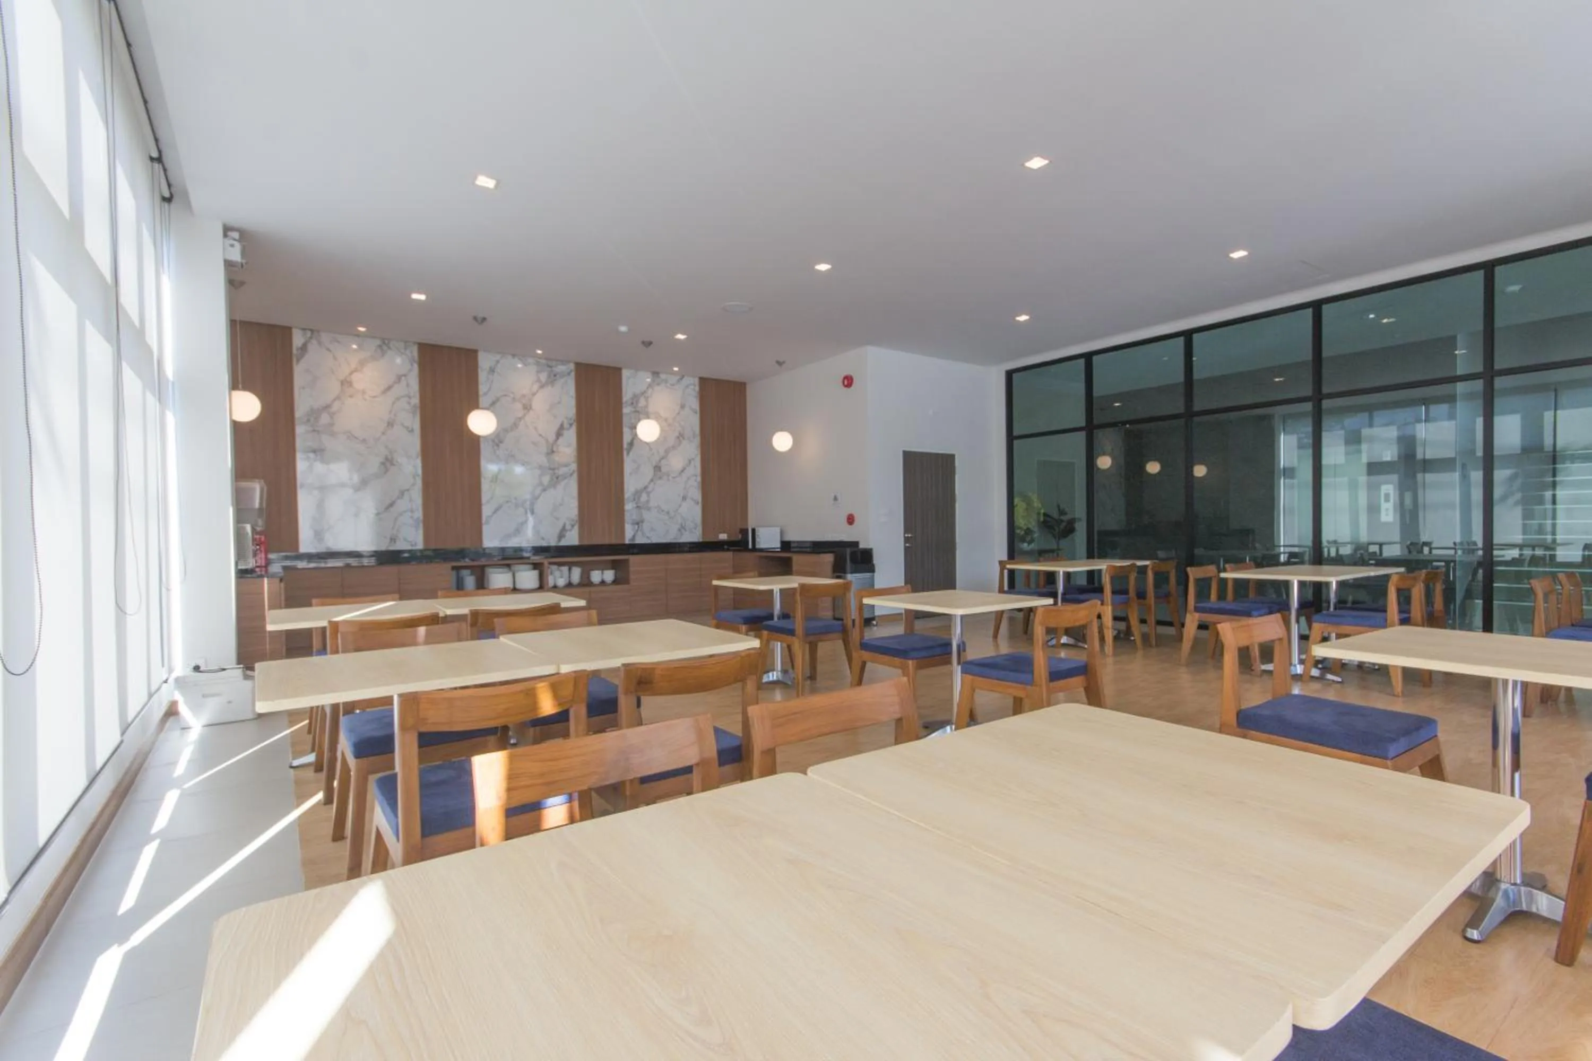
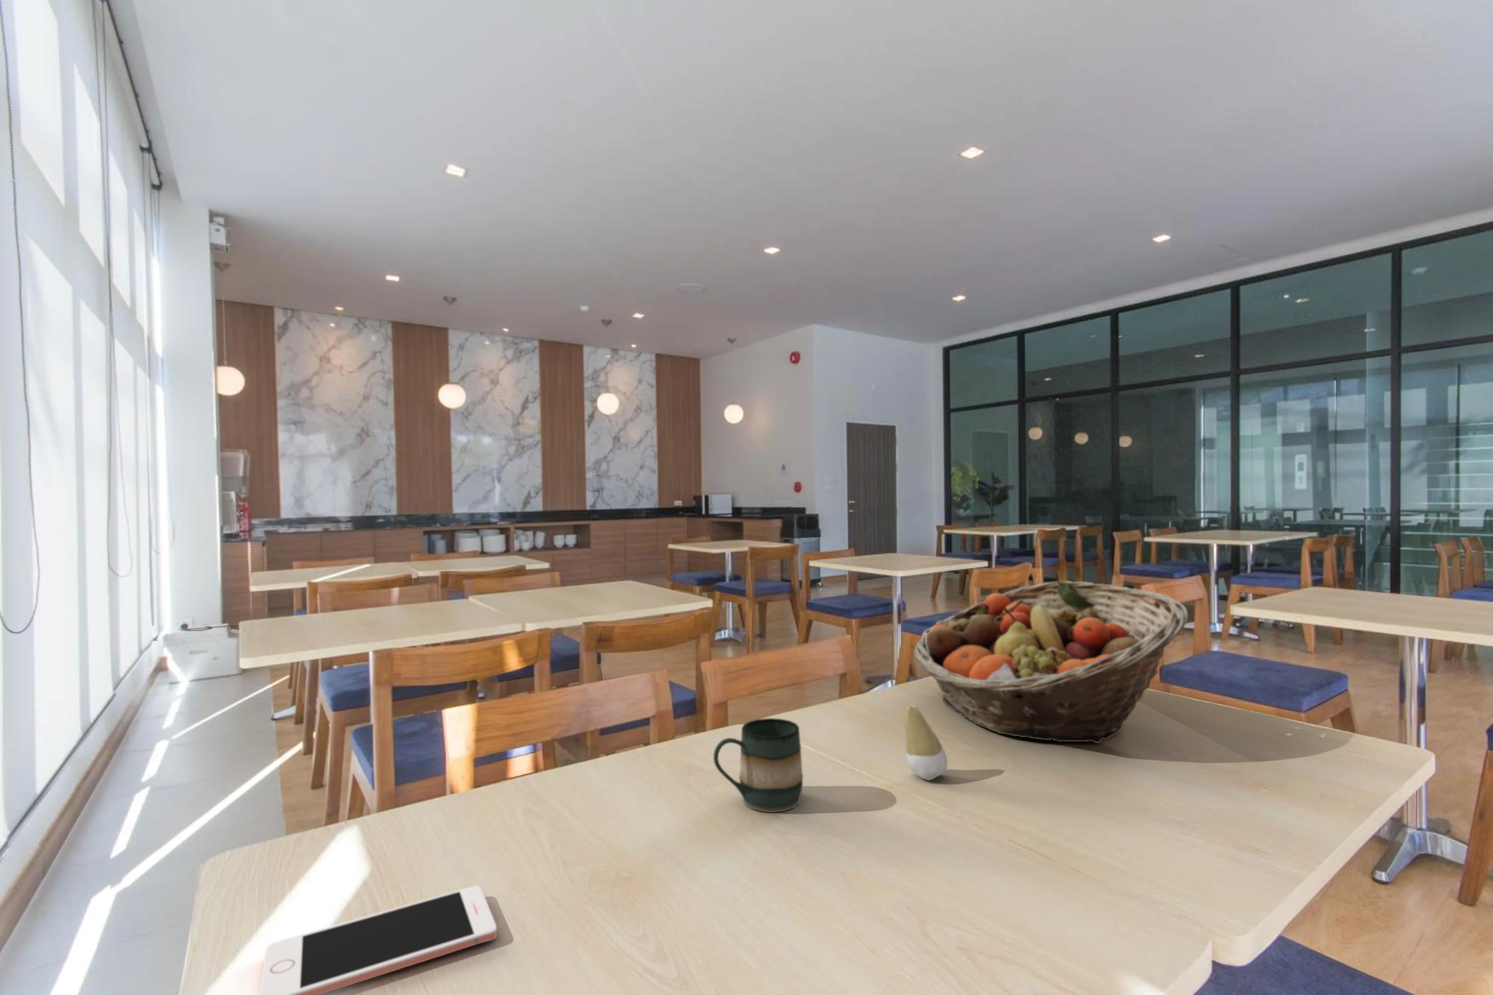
+ fruit basket [914,580,1189,744]
+ cell phone [259,885,498,995]
+ tooth [904,705,948,781]
+ mug [713,717,804,813]
